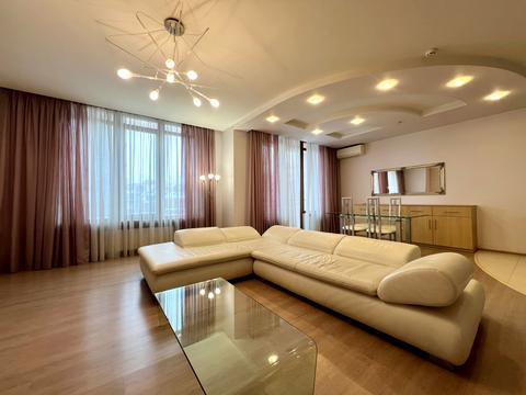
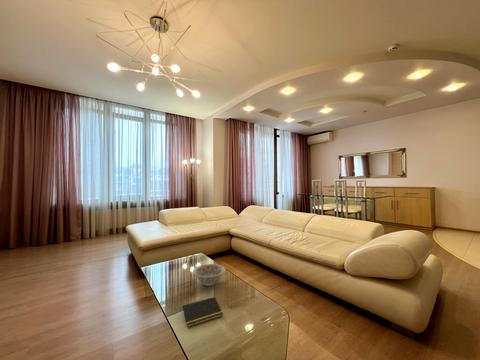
+ notepad [181,296,224,328]
+ decorative bowl [192,263,226,287]
